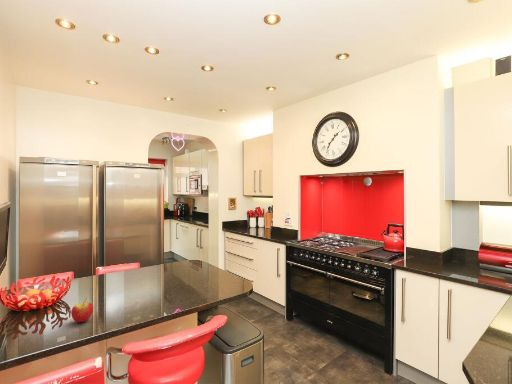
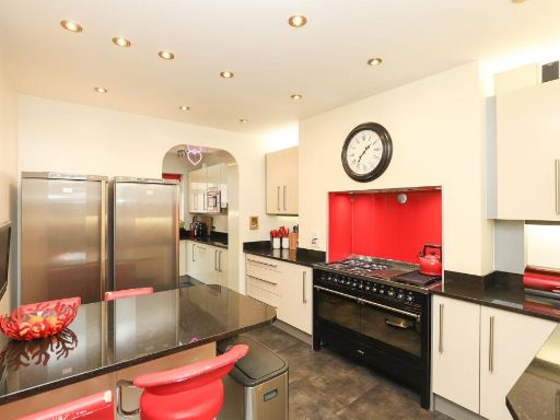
- apple [70,297,94,323]
